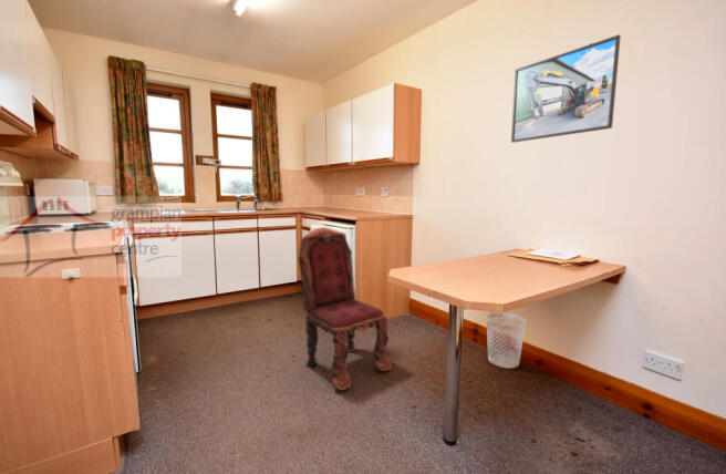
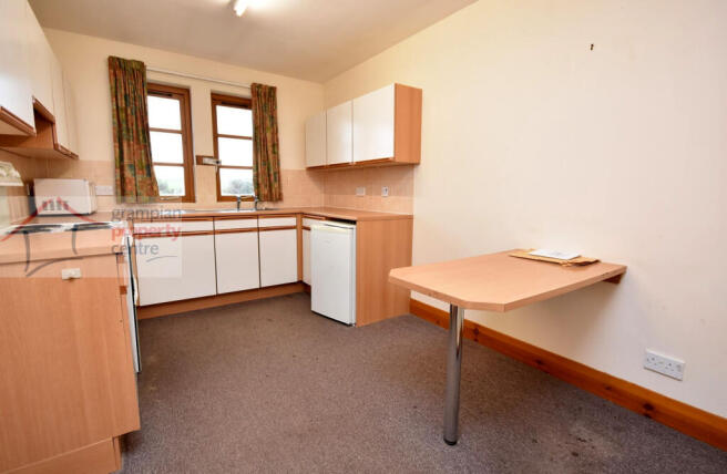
- wastebasket [486,311,527,369]
- dining chair [297,226,392,391]
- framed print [510,33,622,144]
